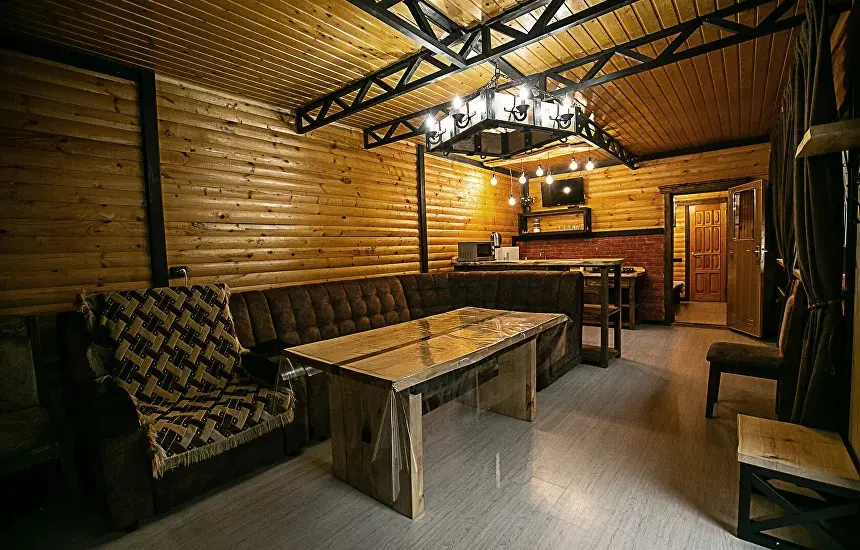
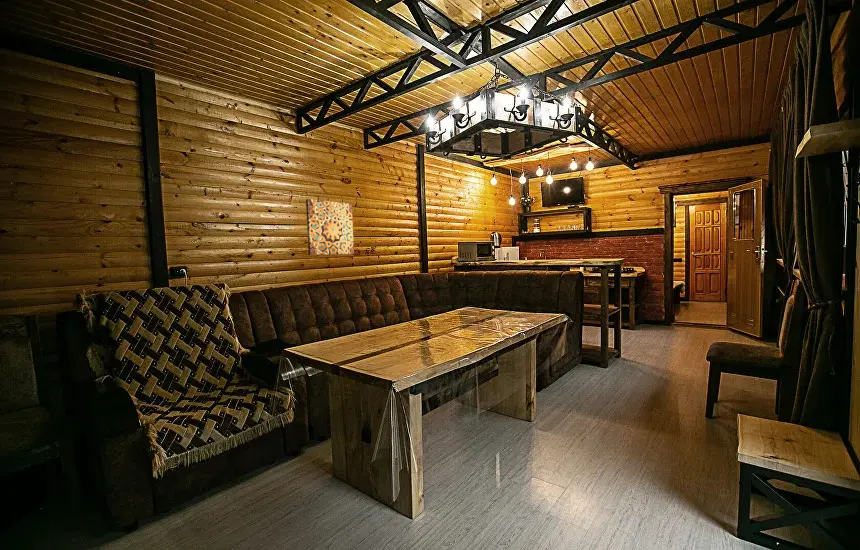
+ wall art [305,198,355,256]
